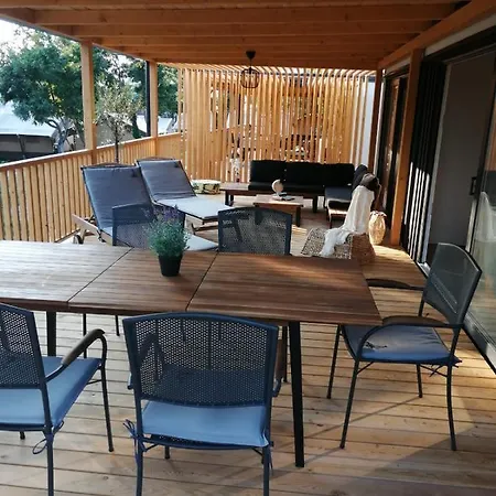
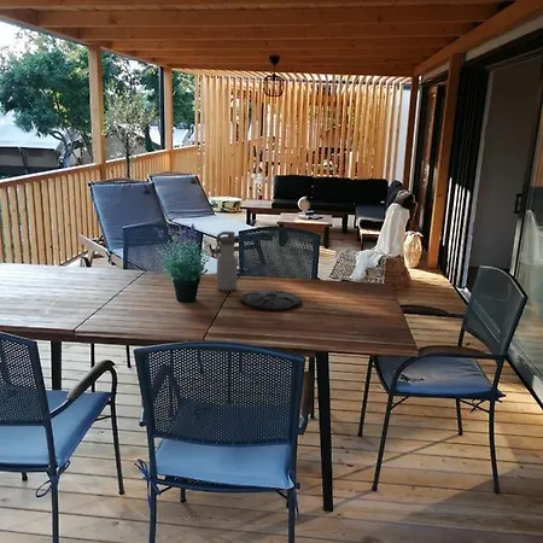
+ water bottle [215,230,239,292]
+ plate [239,288,303,311]
